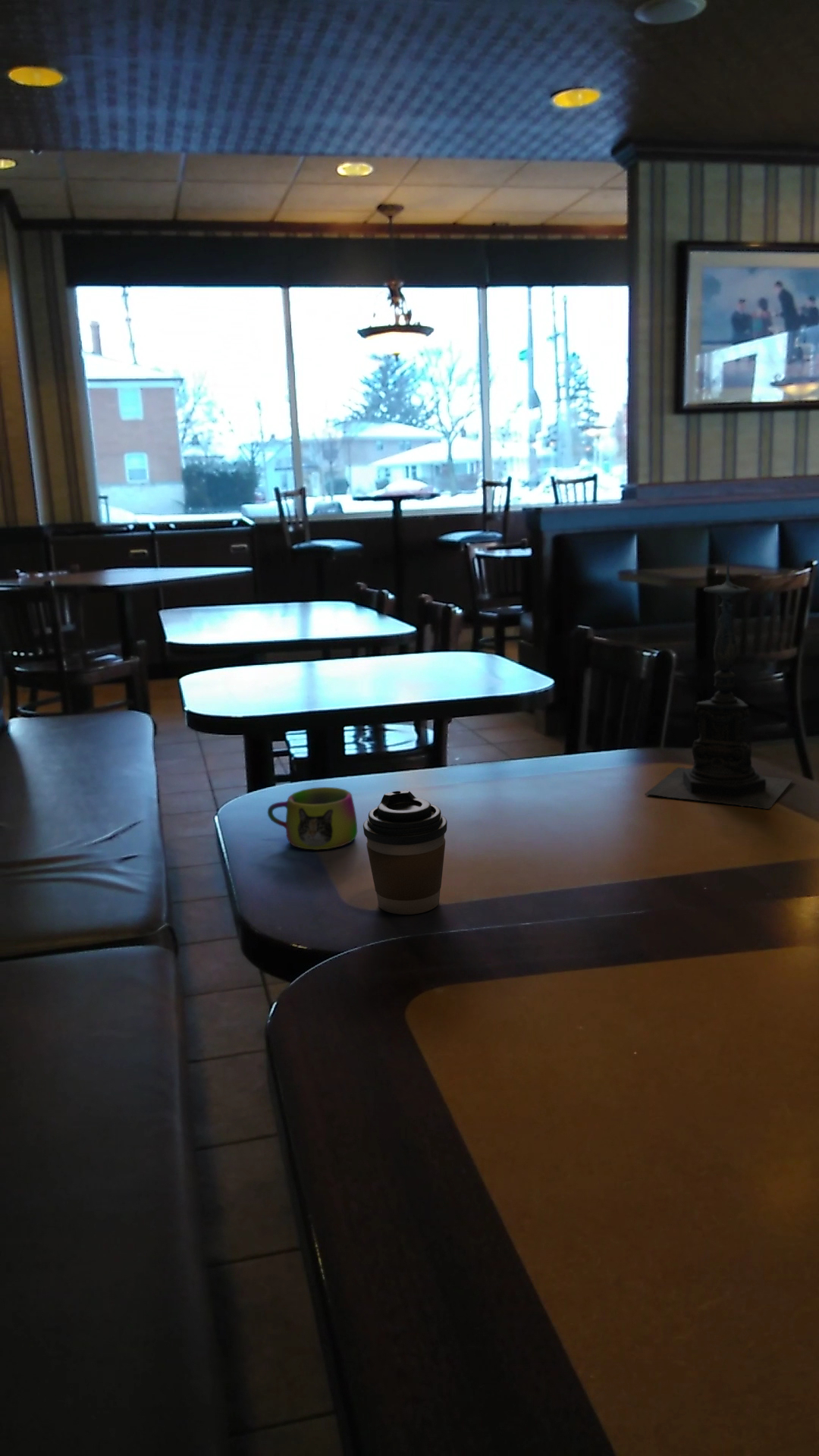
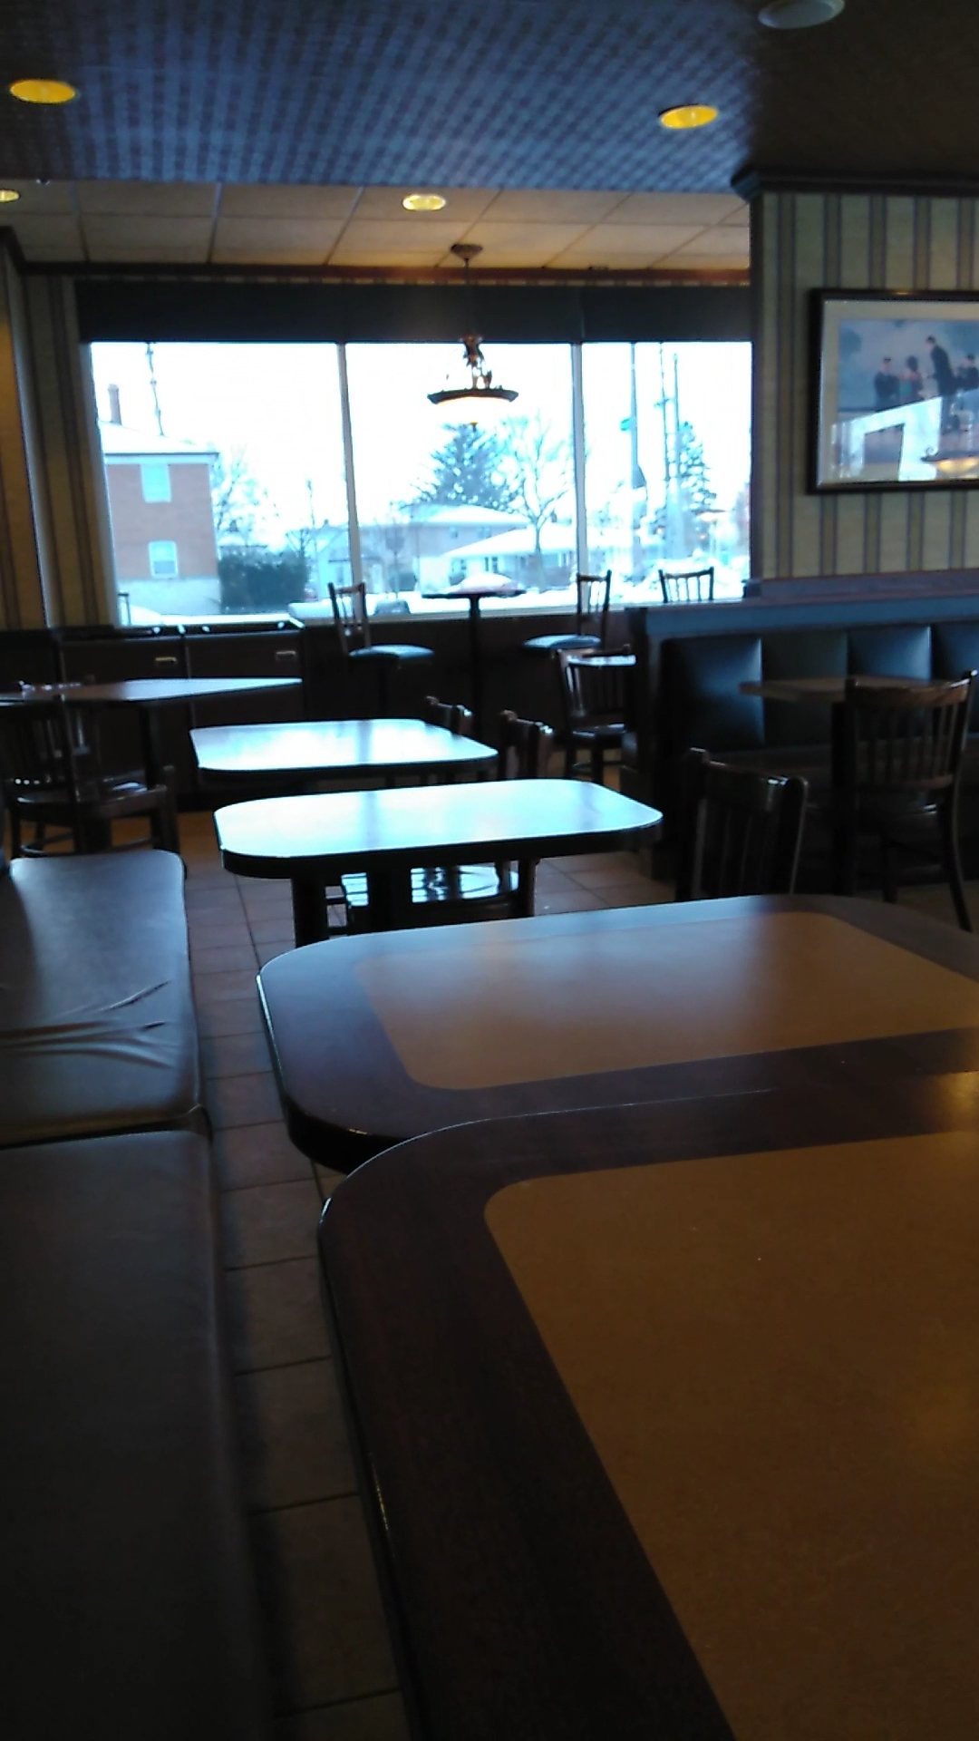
- coffee cup [362,790,448,915]
- candle holder [644,551,794,810]
- mug [267,786,358,851]
